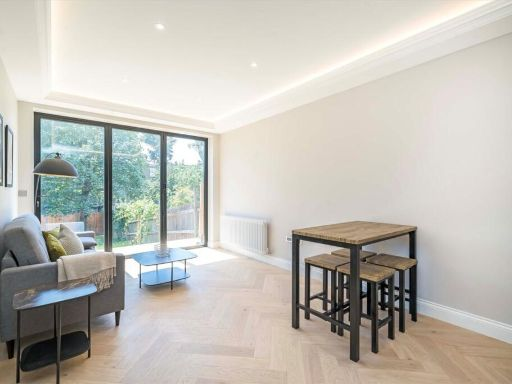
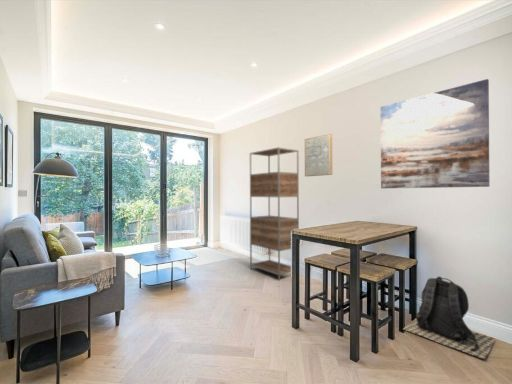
+ wall art [304,133,333,177]
+ wall art [380,78,490,189]
+ shelving unit [249,146,300,281]
+ backpack [402,275,496,360]
